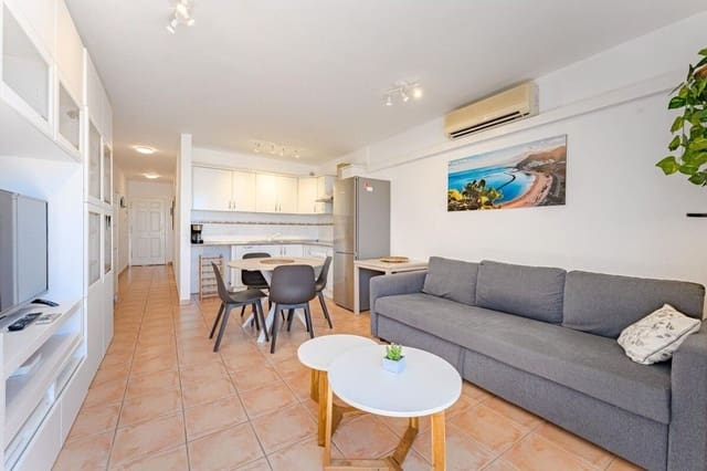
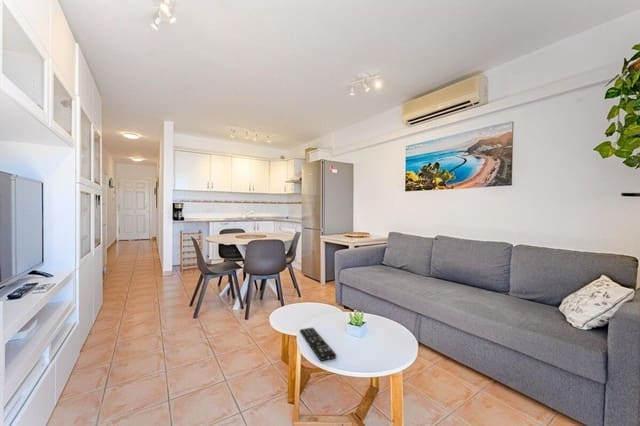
+ remote control [299,327,337,362]
